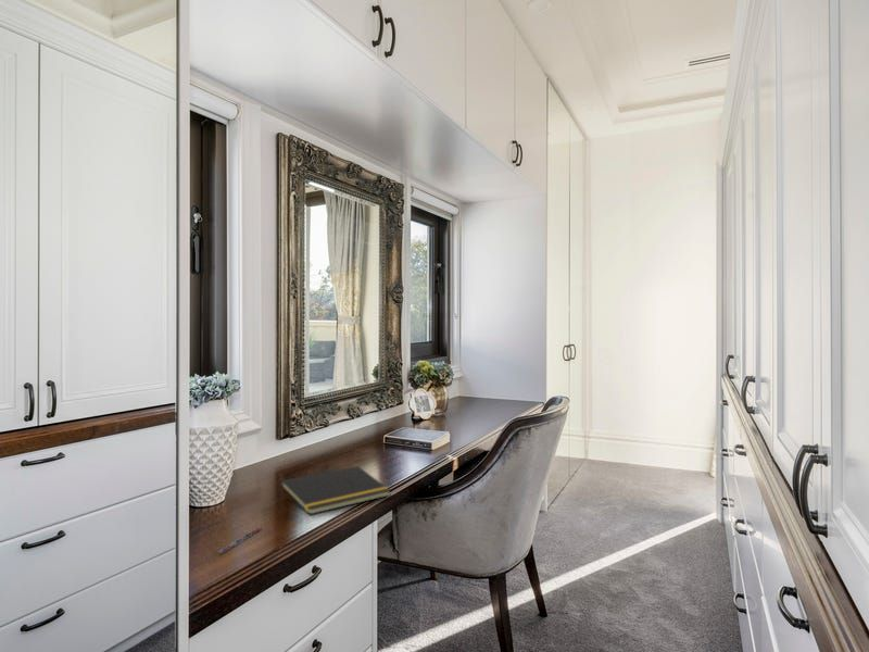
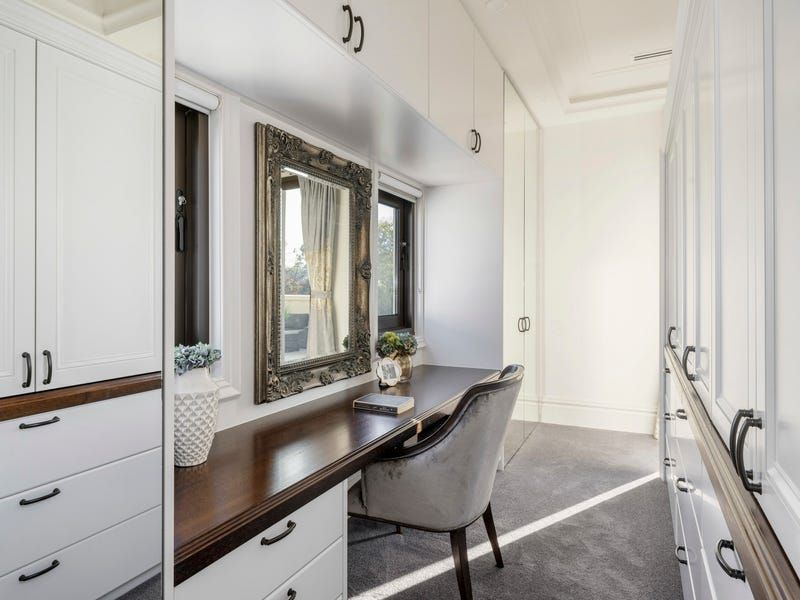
- notepad [277,465,392,516]
- pen [218,525,263,553]
